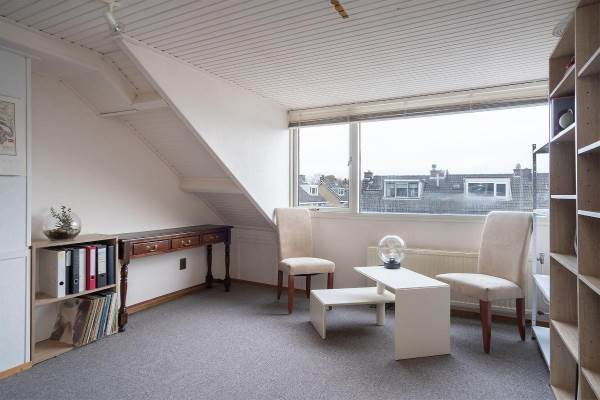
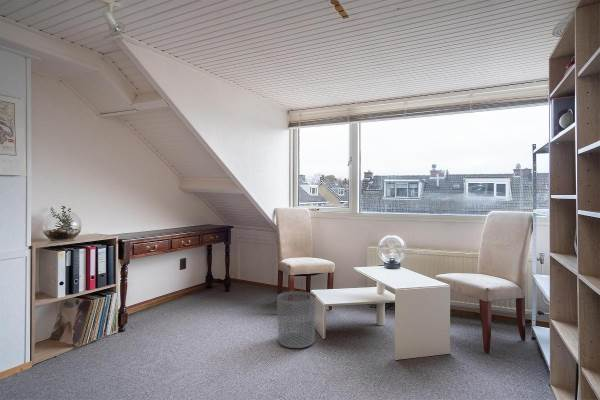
+ waste bin [276,290,317,349]
